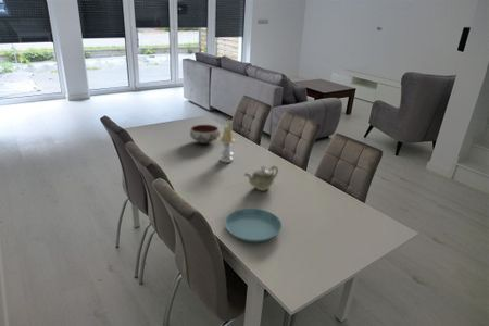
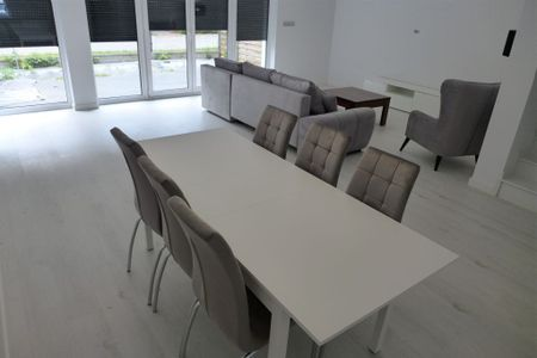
- bowl [189,124,222,145]
- teapot [243,165,279,192]
- candle [216,120,239,164]
- saucer [224,208,283,243]
